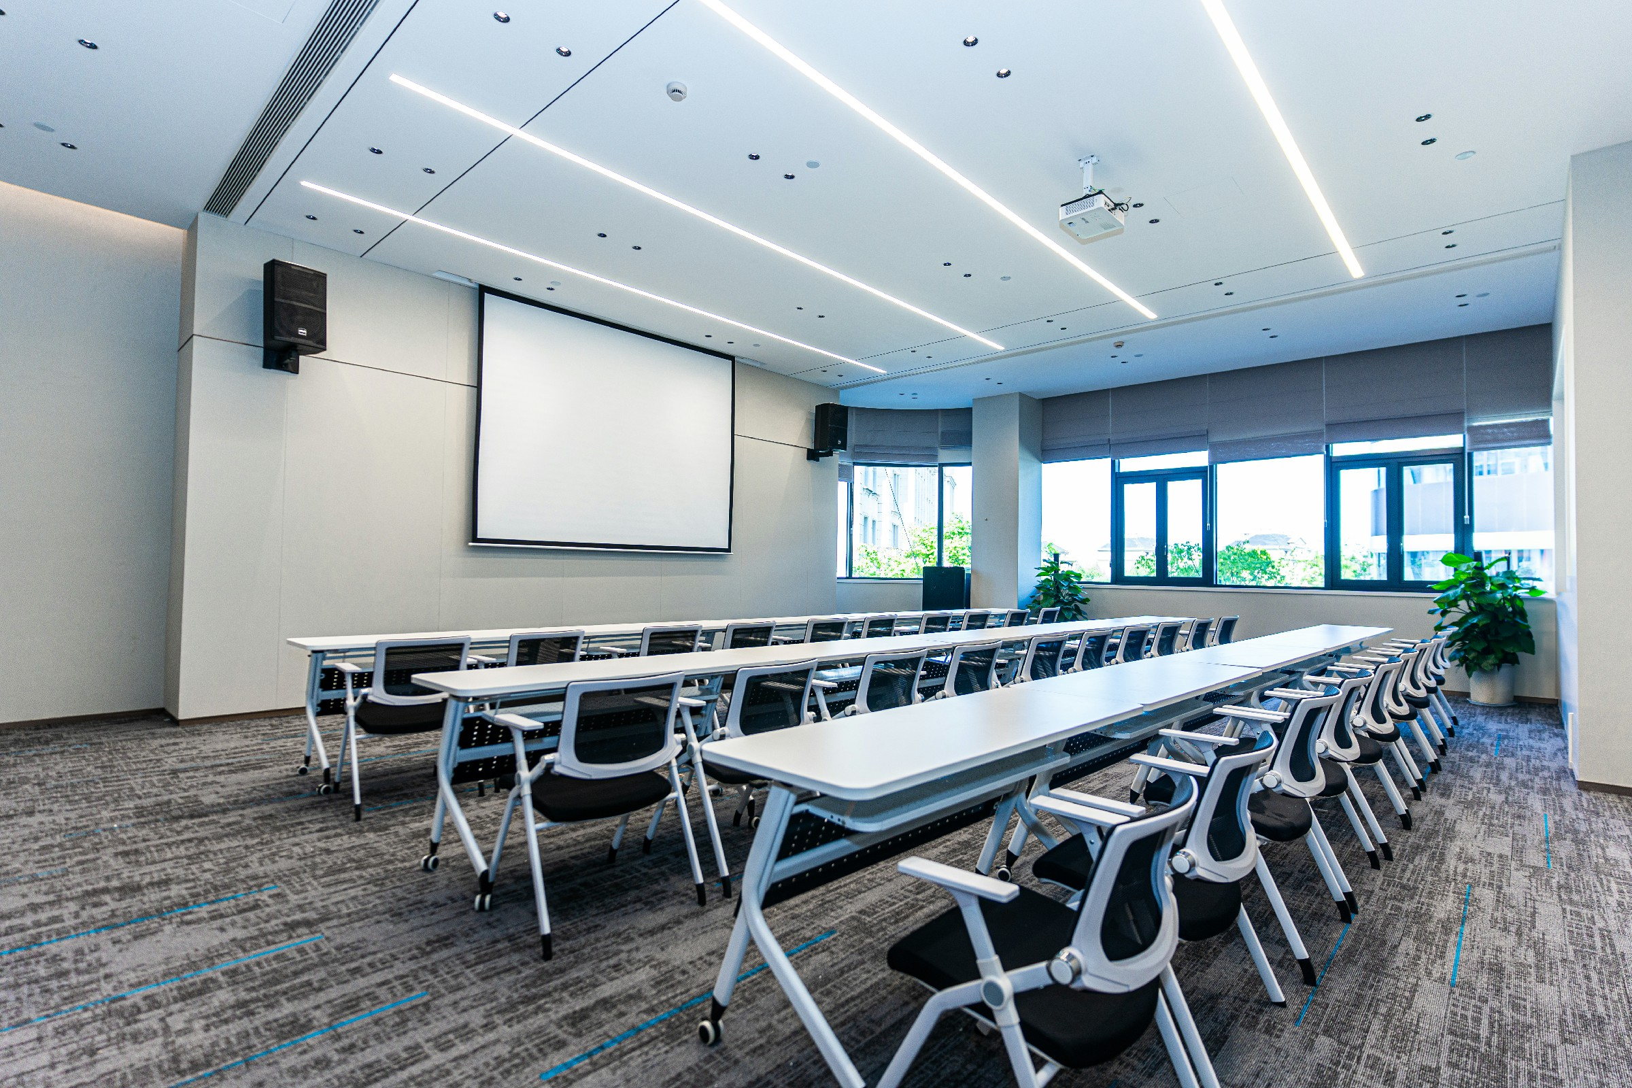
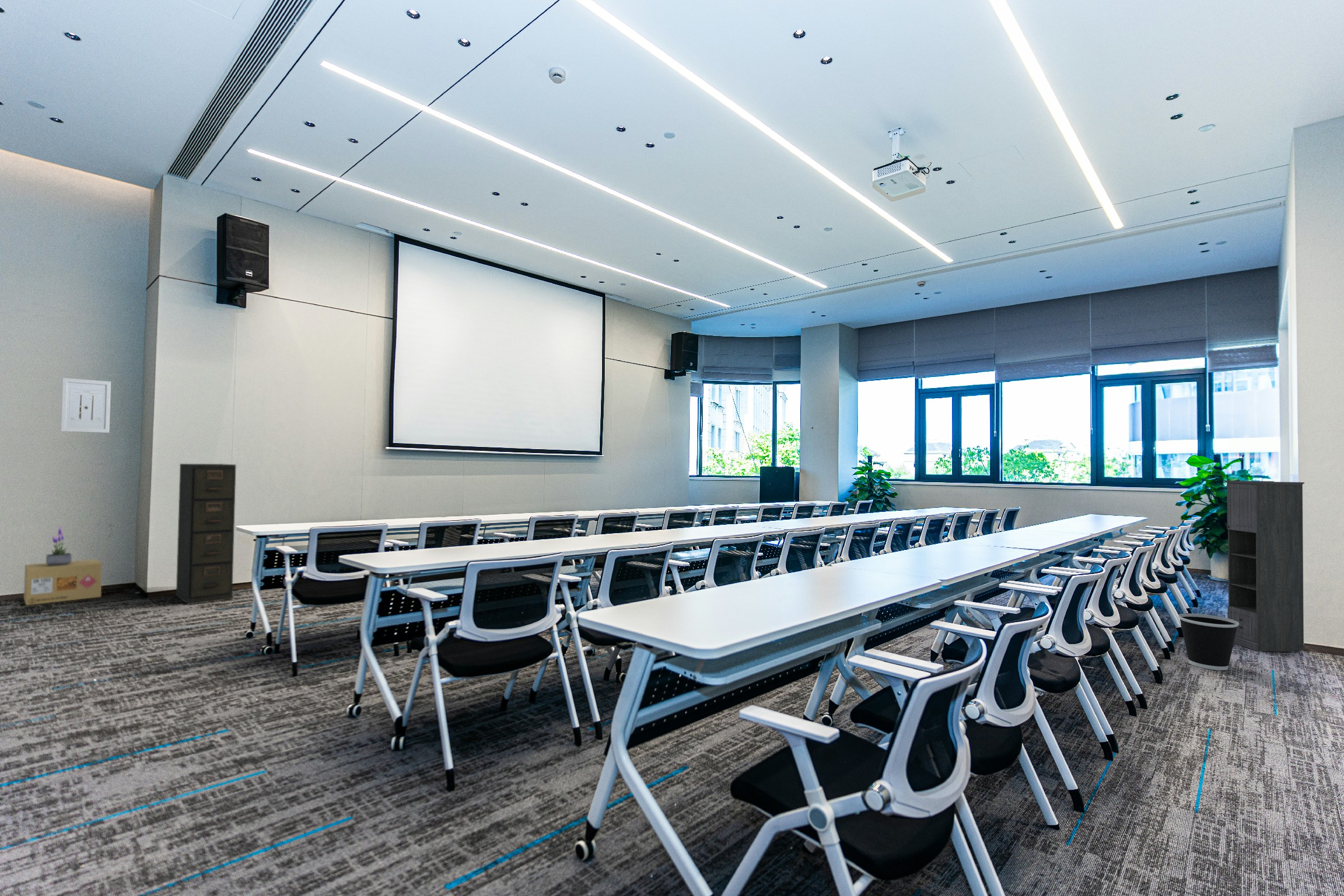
+ potted plant [45,524,72,566]
+ filing cabinet [175,463,237,605]
+ storage cabinet [1223,480,1305,653]
+ wastebasket [1178,613,1239,671]
+ wall art [60,377,111,433]
+ cardboard box [23,559,102,606]
